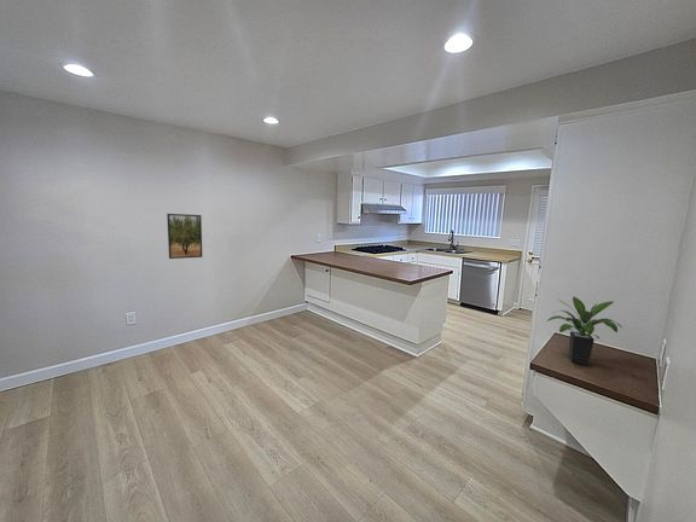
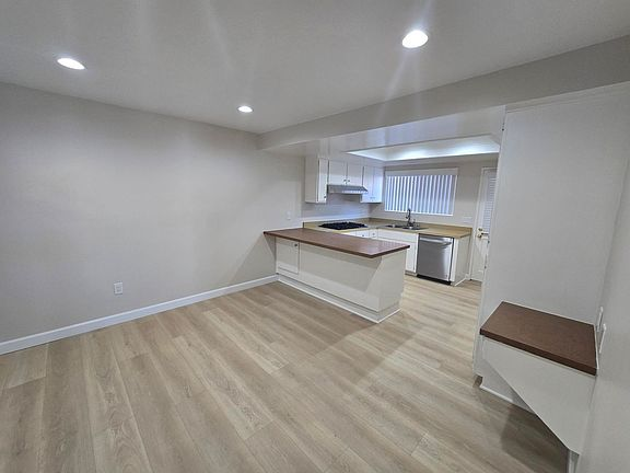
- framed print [166,213,203,260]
- potted plant [546,296,622,366]
